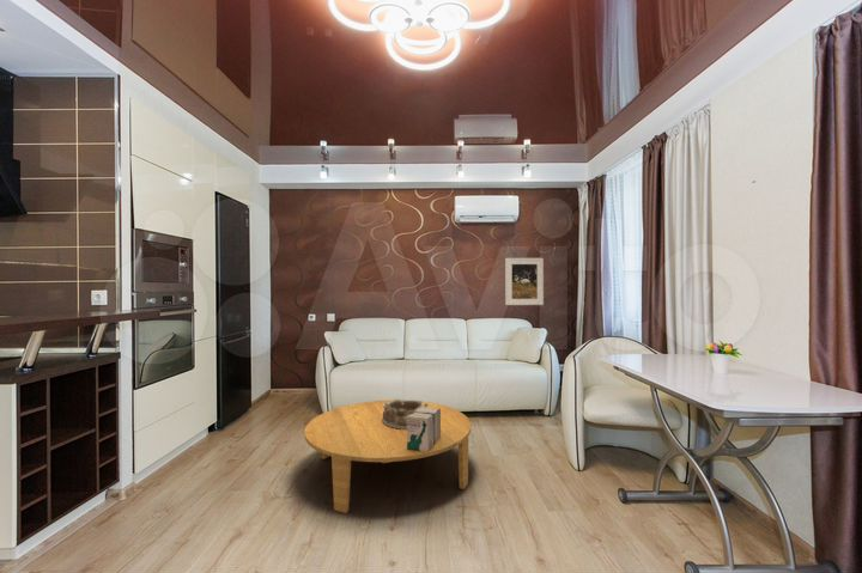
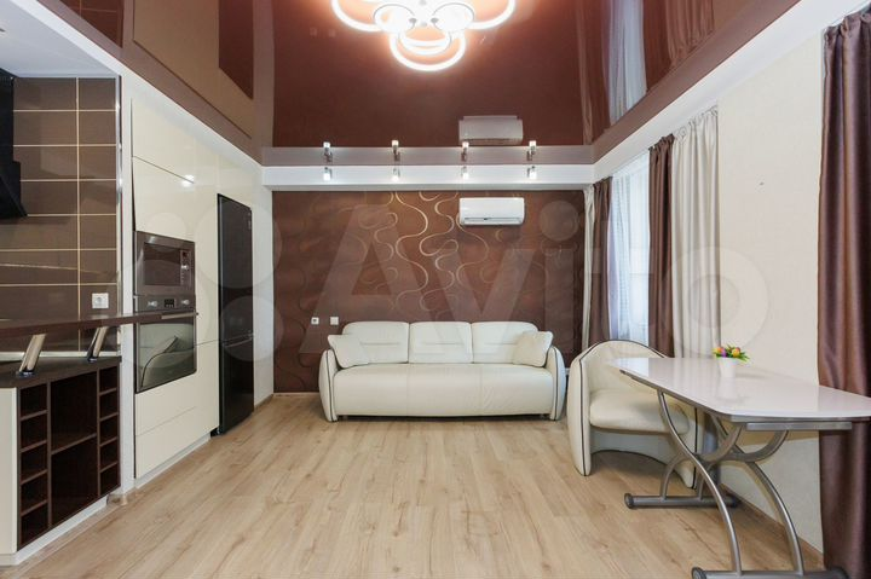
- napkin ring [382,397,429,429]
- books [407,407,441,452]
- coffee table [303,398,472,514]
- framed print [504,257,545,306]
